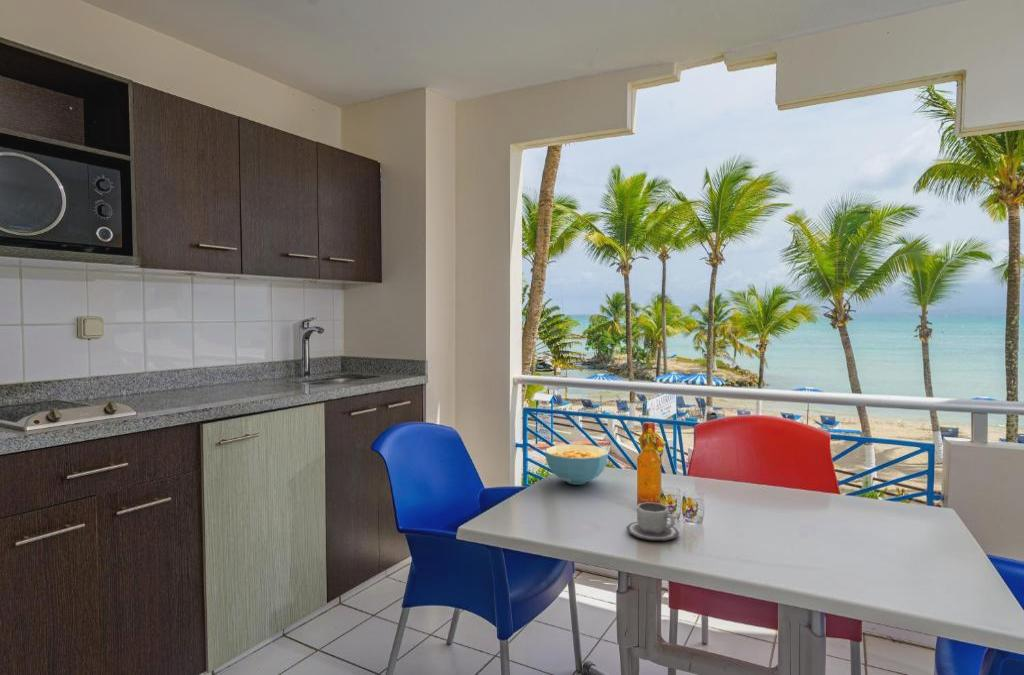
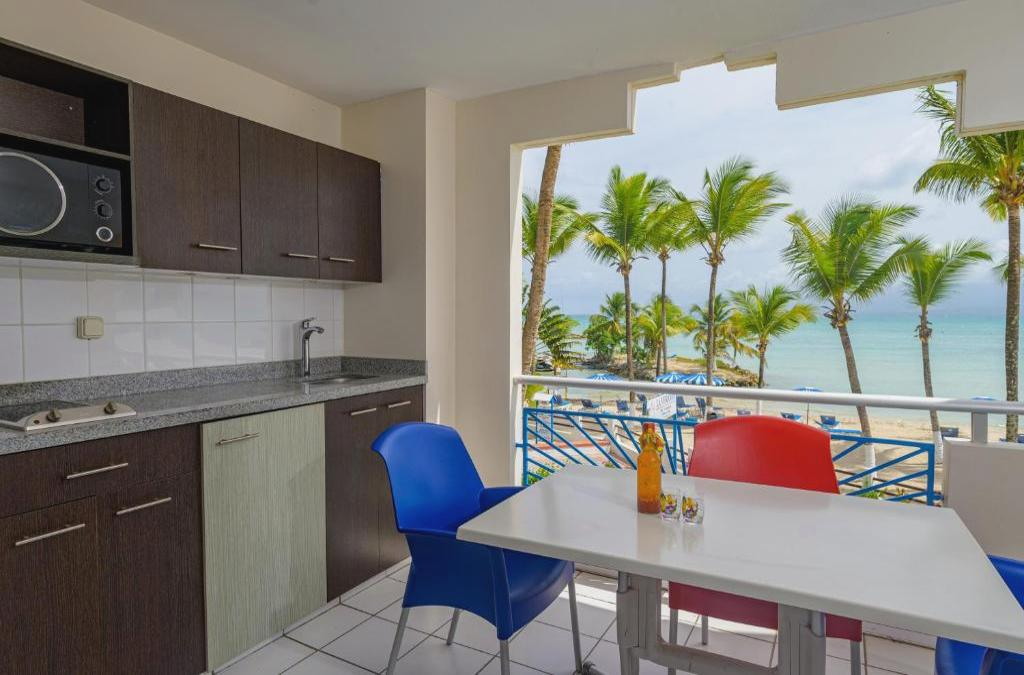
- cereal bowl [544,443,609,486]
- cup [625,501,681,542]
